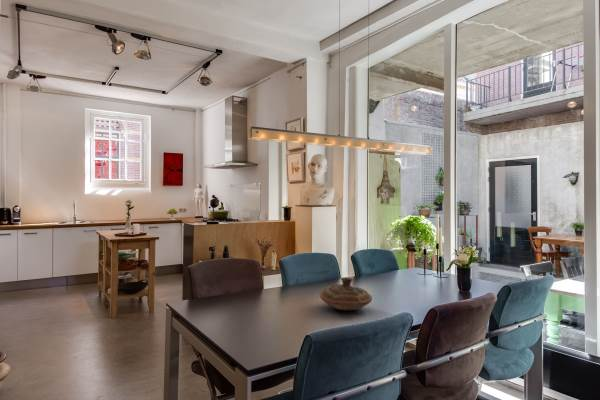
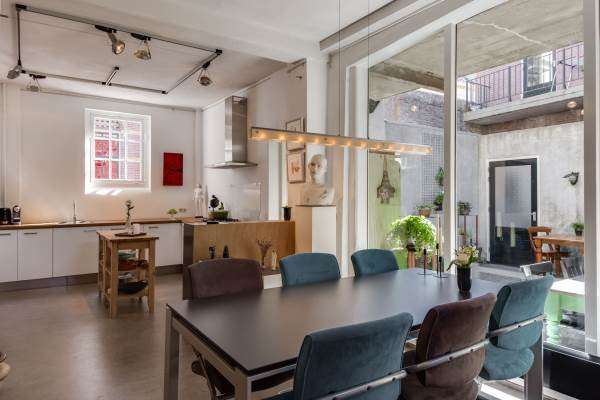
- decorative bowl [318,276,373,311]
